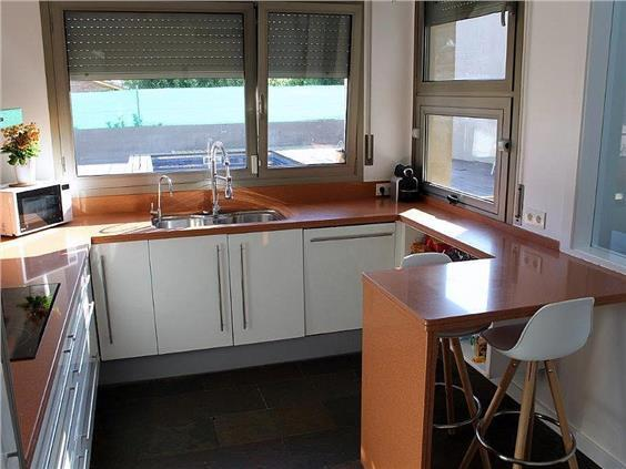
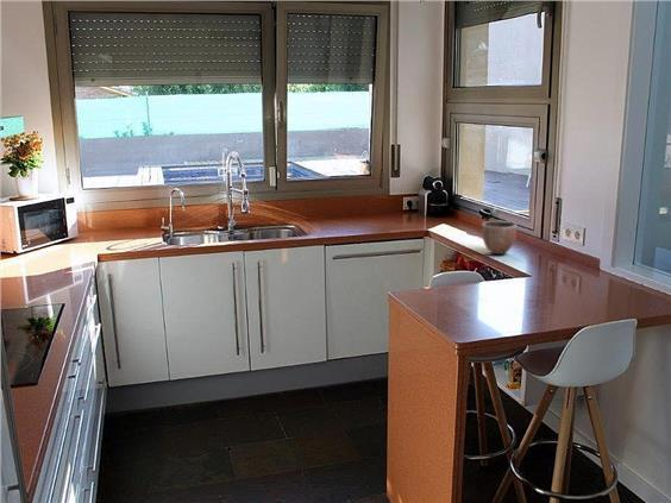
+ decorative bowl [481,220,518,256]
